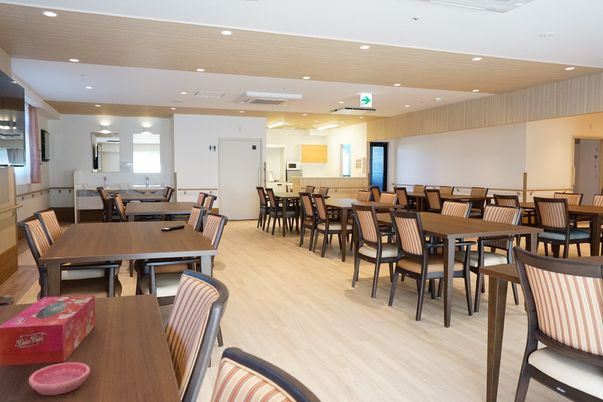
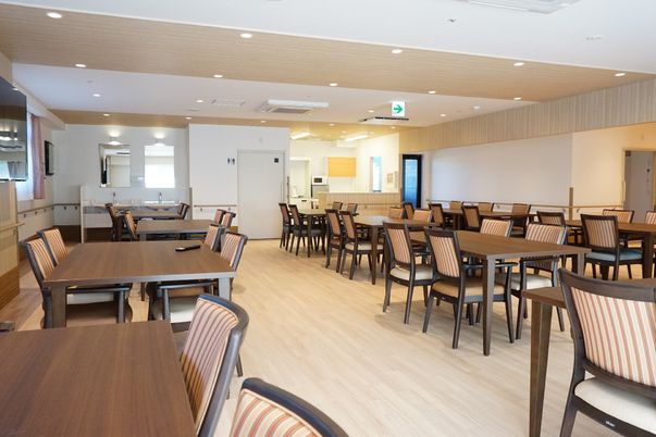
- saucer [28,361,91,396]
- tissue box [0,294,96,367]
